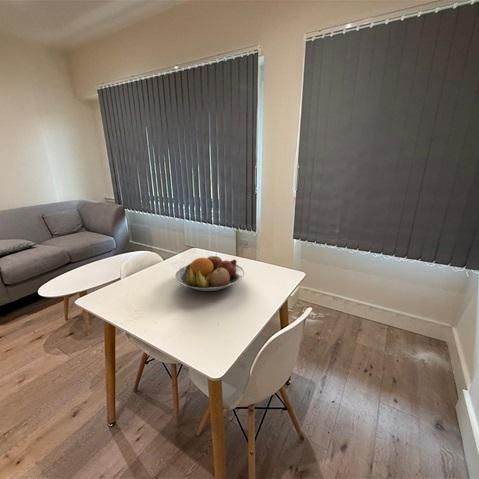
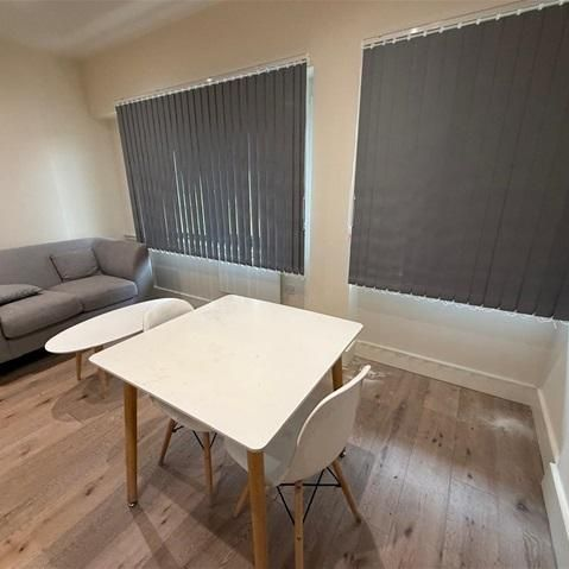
- fruit bowl [174,253,245,292]
